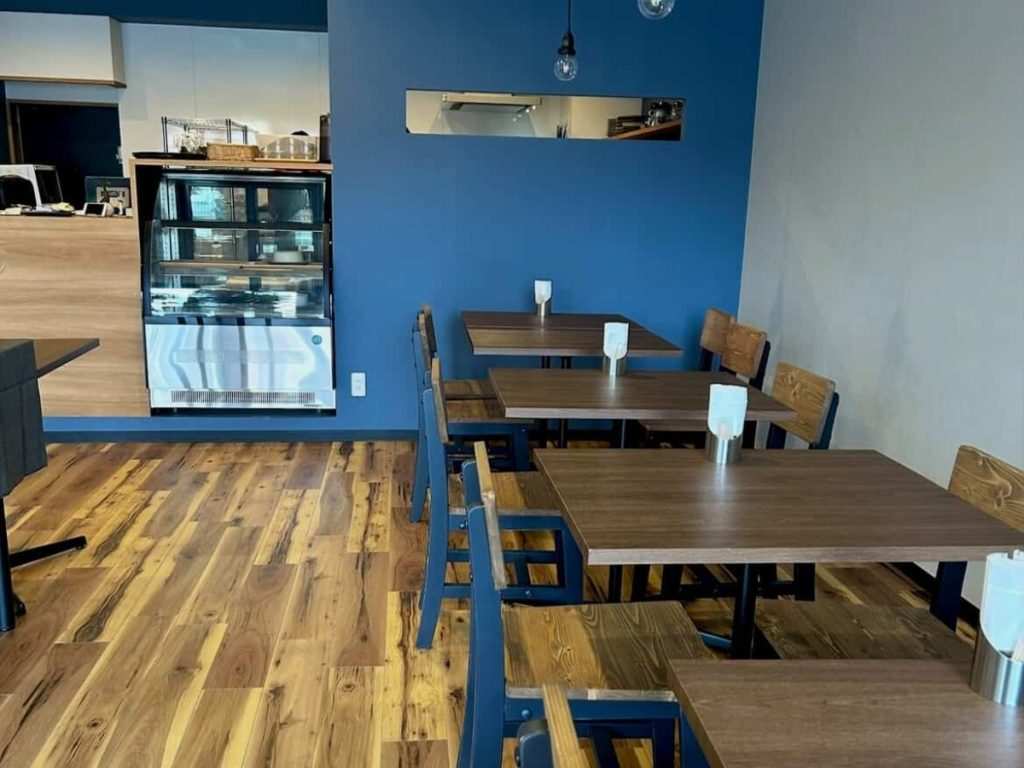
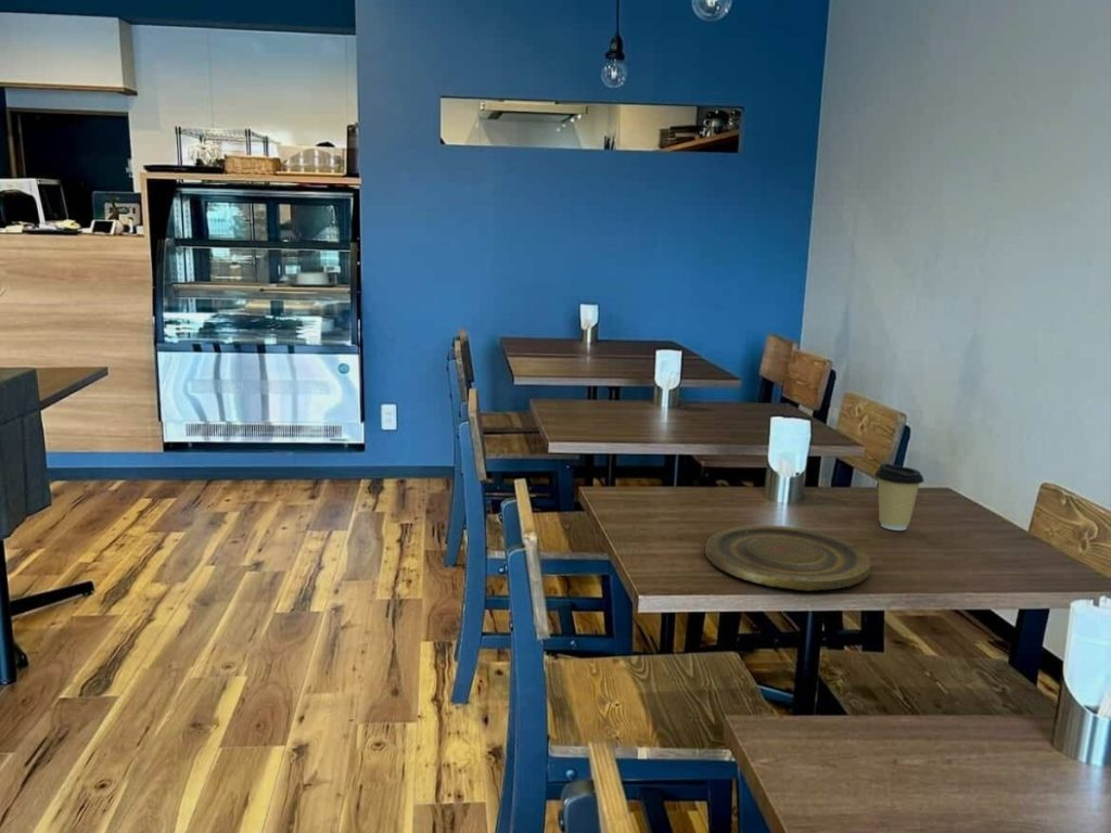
+ coffee cup [873,462,925,531]
+ plate [704,524,872,592]
